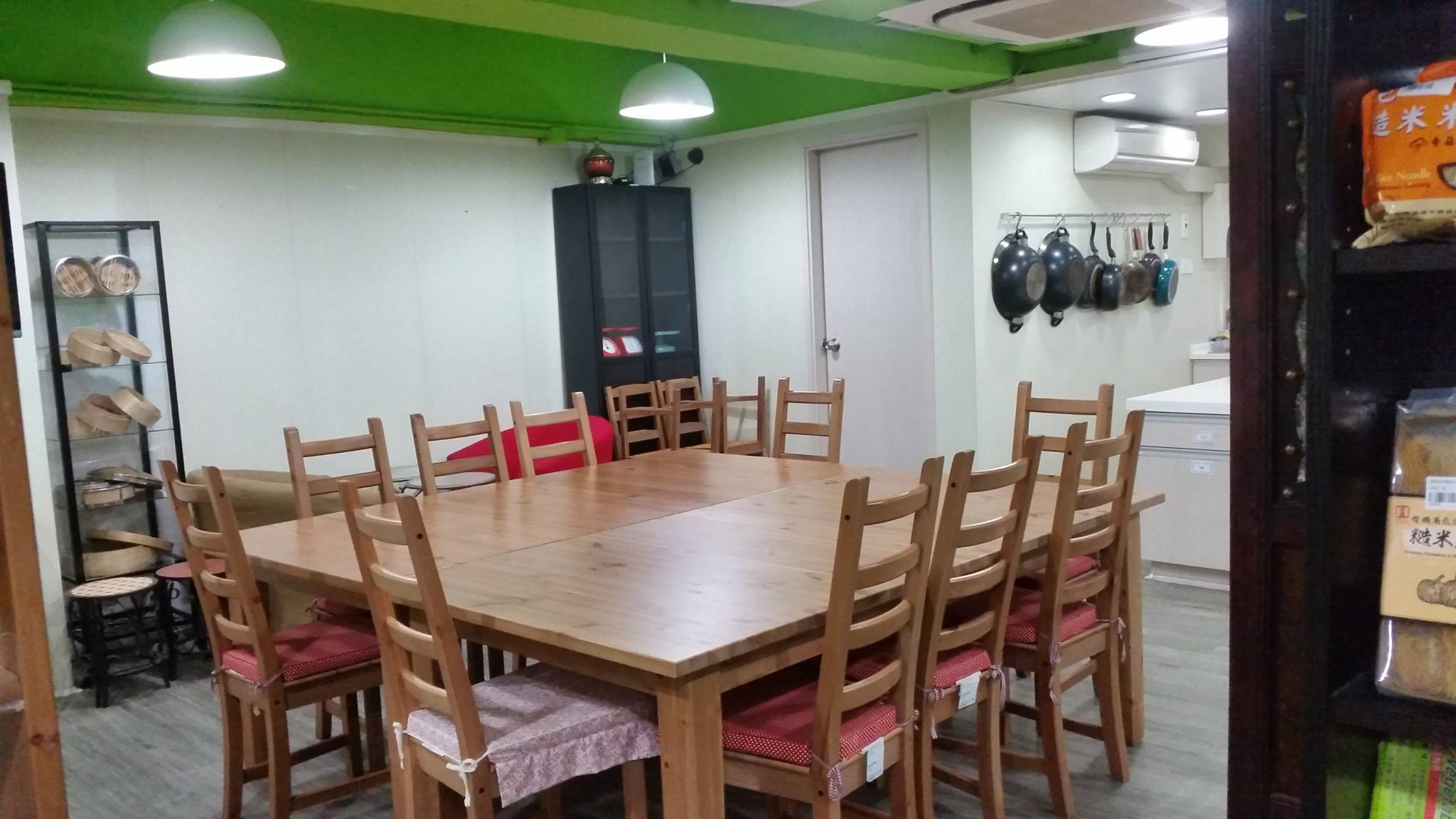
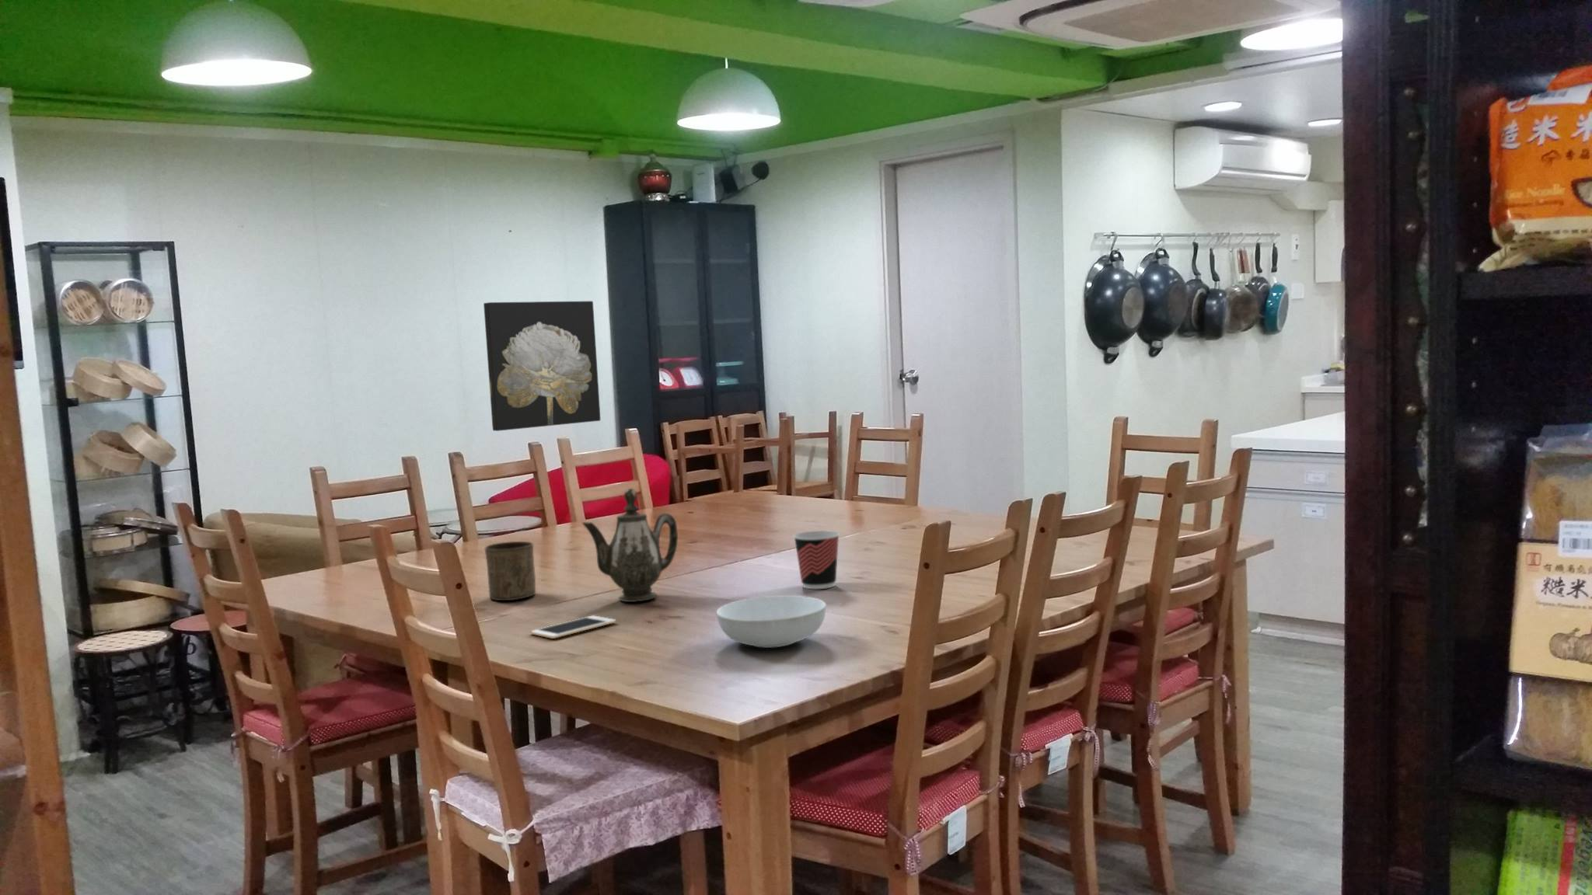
+ cup [484,541,537,601]
+ wall art [482,301,601,432]
+ cell phone [530,615,617,639]
+ serving bowl [716,594,827,649]
+ cup [792,530,841,590]
+ teapot [582,487,679,603]
